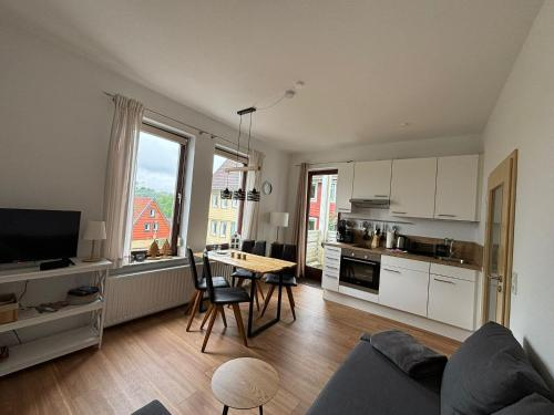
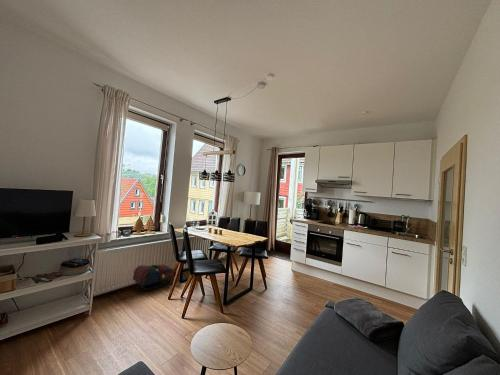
+ satchel [132,263,175,291]
